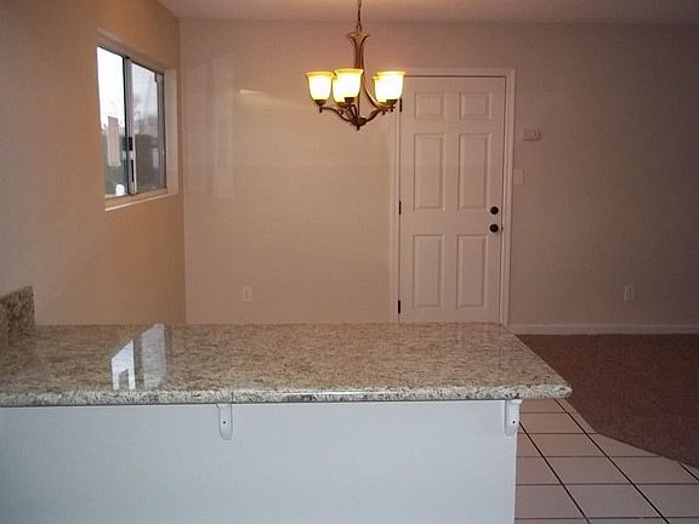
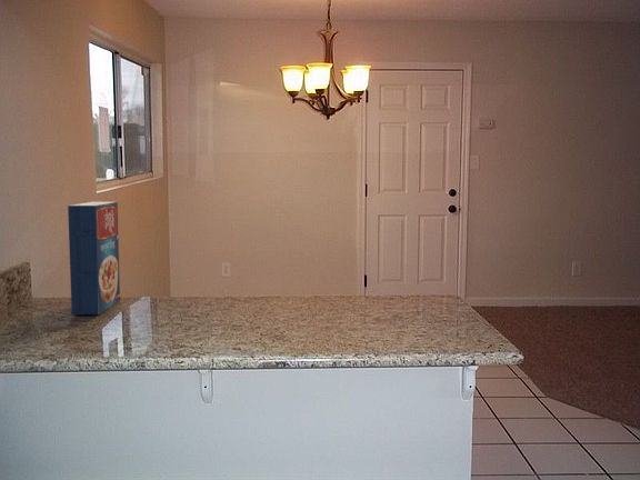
+ cereal box [67,201,121,316]
